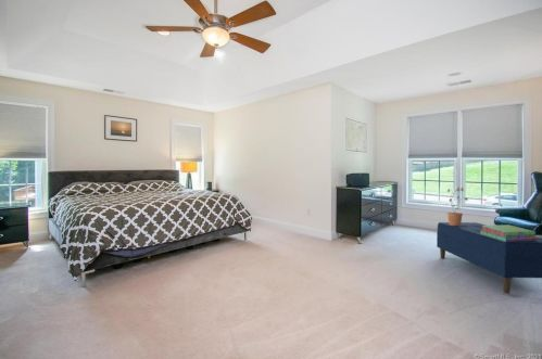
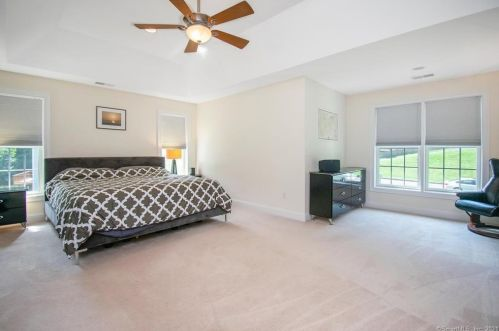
- bench [436,221,542,295]
- potted plant [445,187,469,226]
- stack of books [480,223,538,242]
